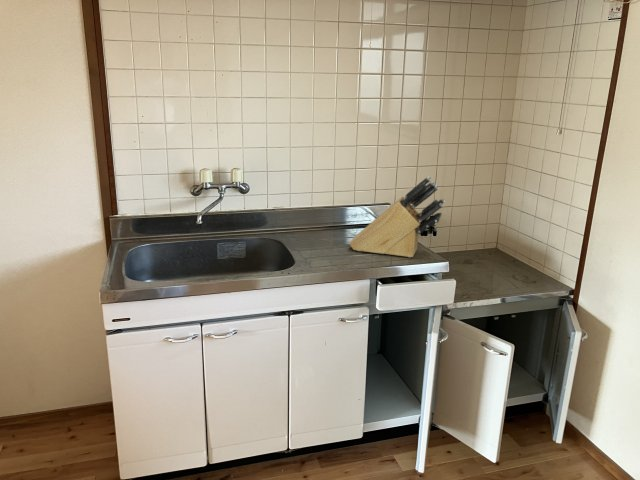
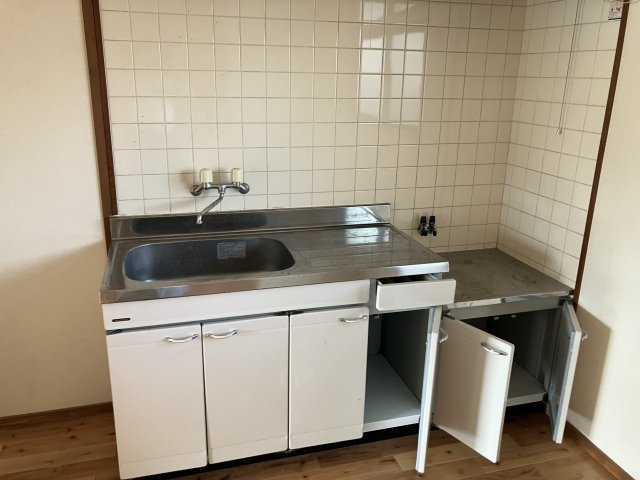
- knife block [348,175,446,258]
